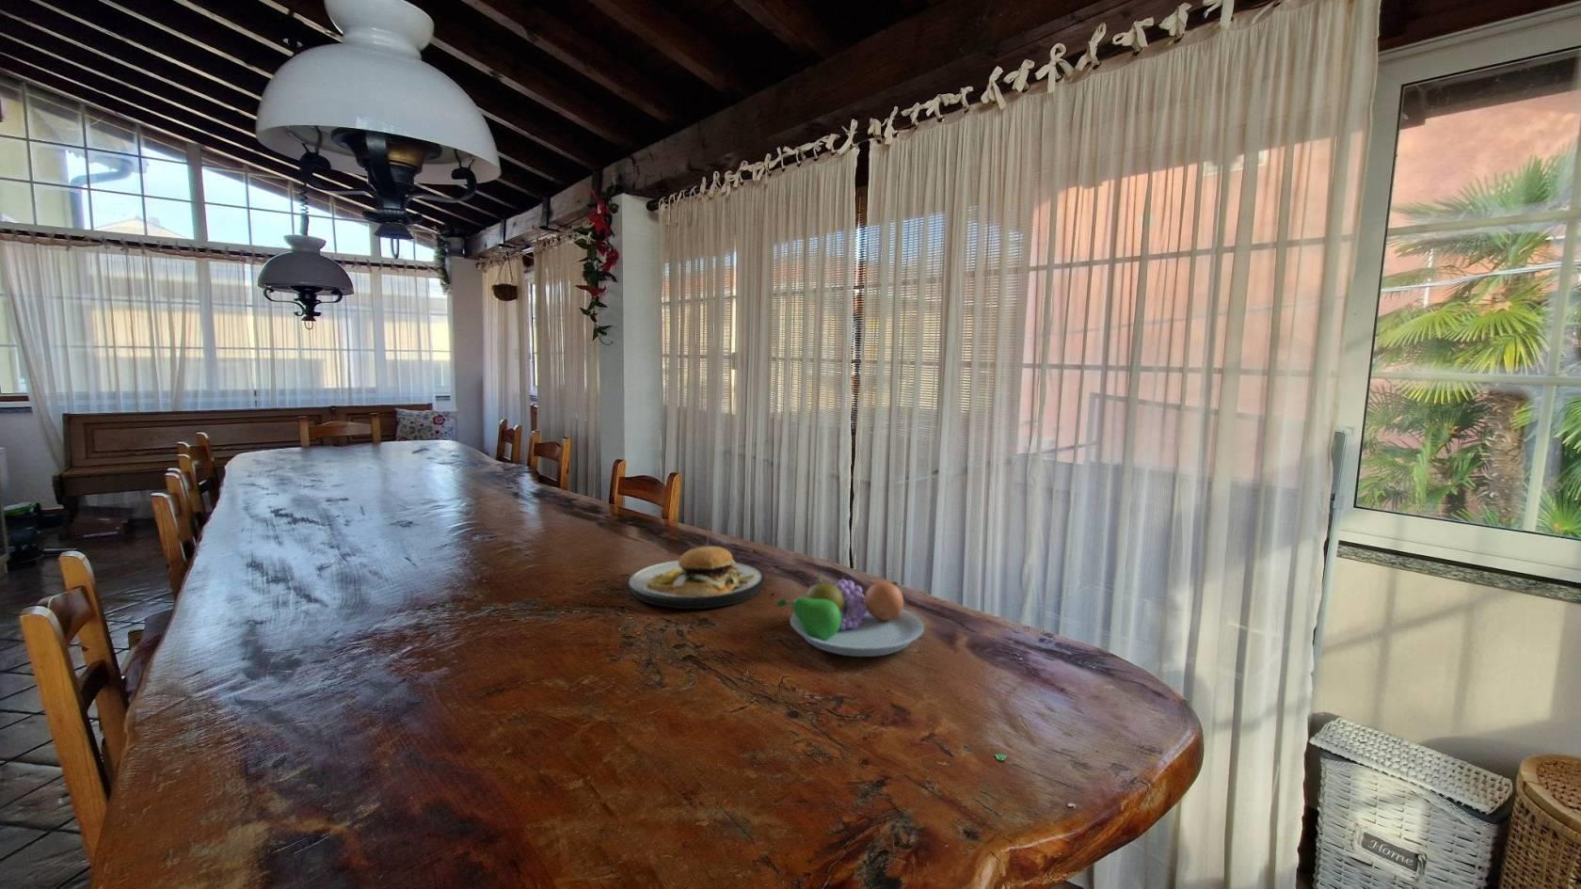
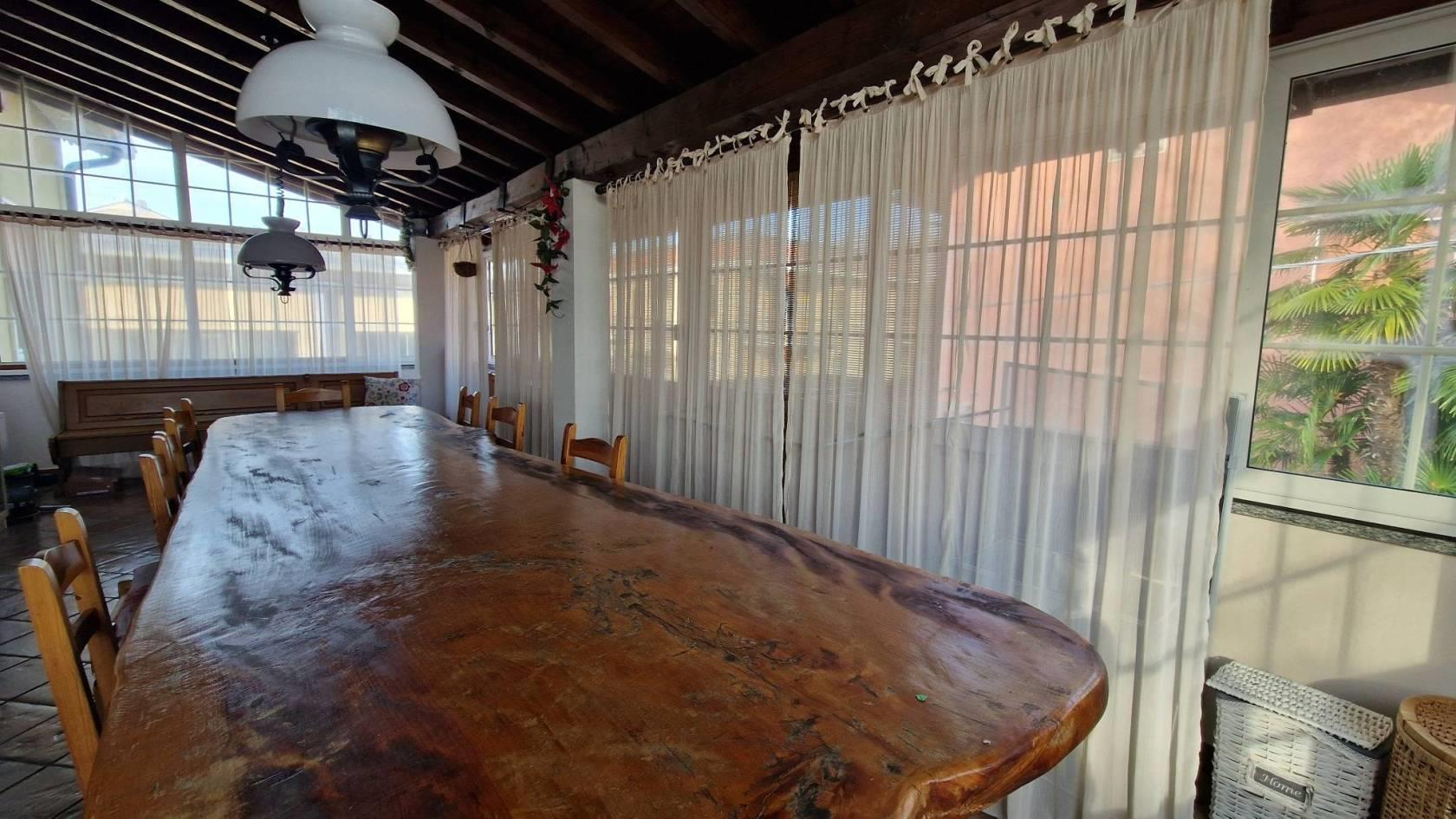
- plate [628,521,766,610]
- fruit bowl [775,572,925,658]
